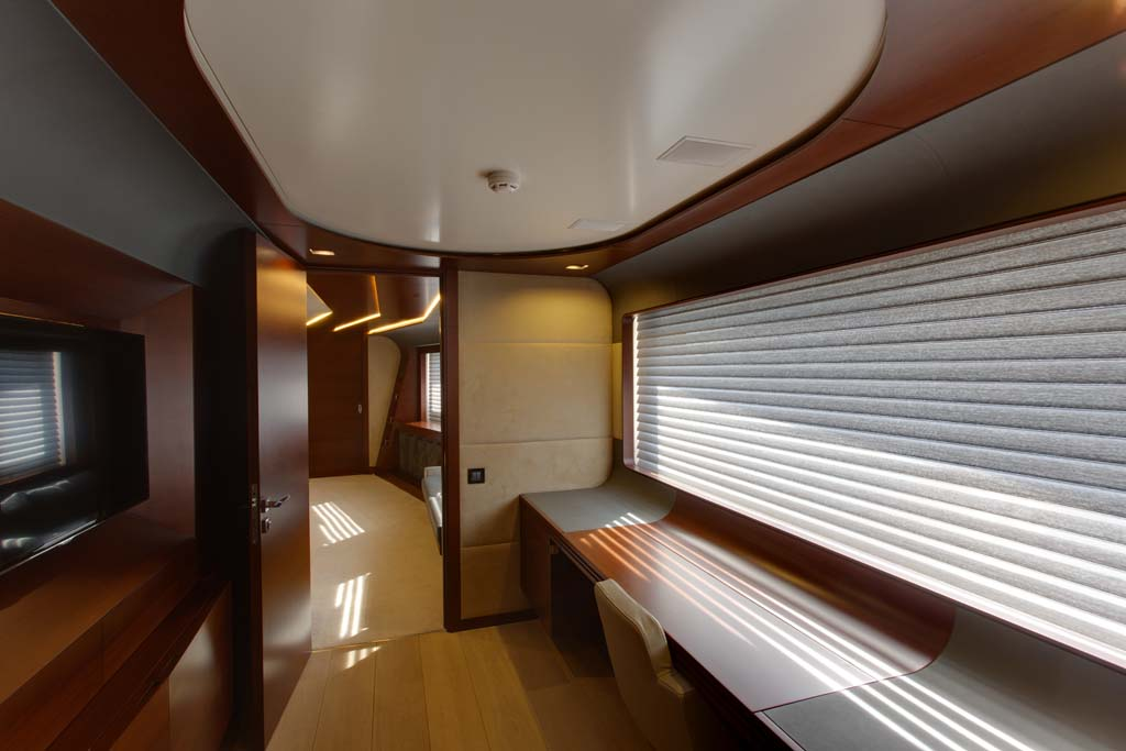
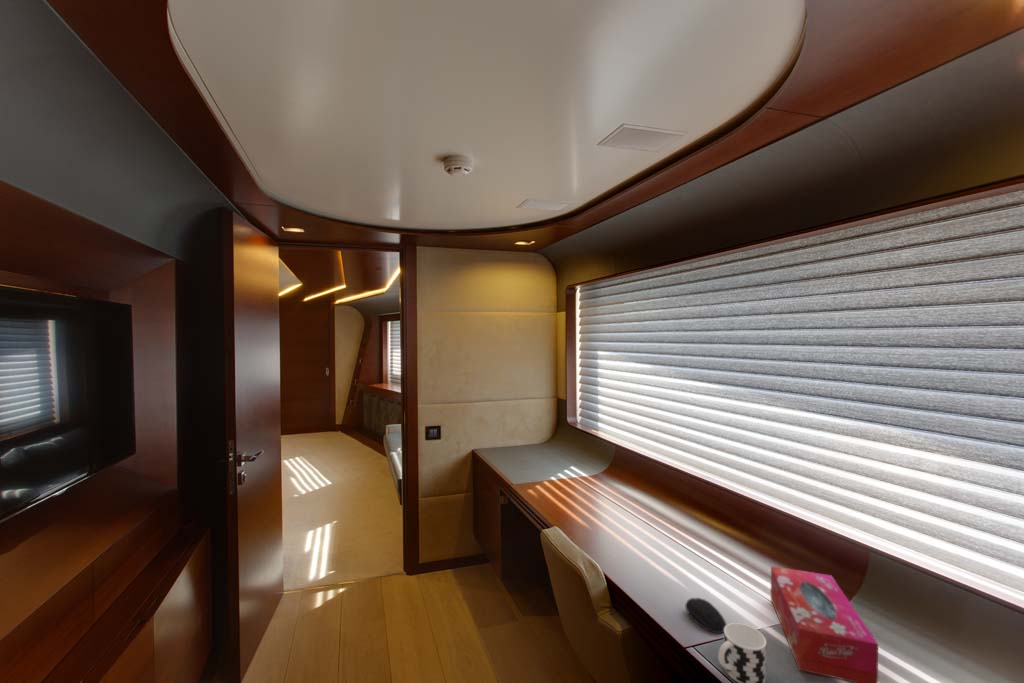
+ computer mouse [684,597,728,634]
+ tissue box [770,565,879,683]
+ cup [717,622,767,683]
